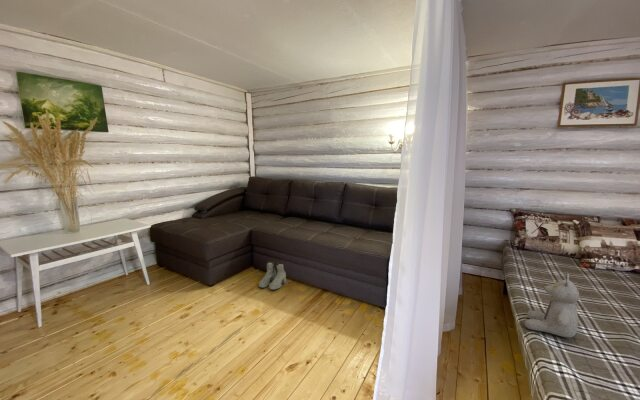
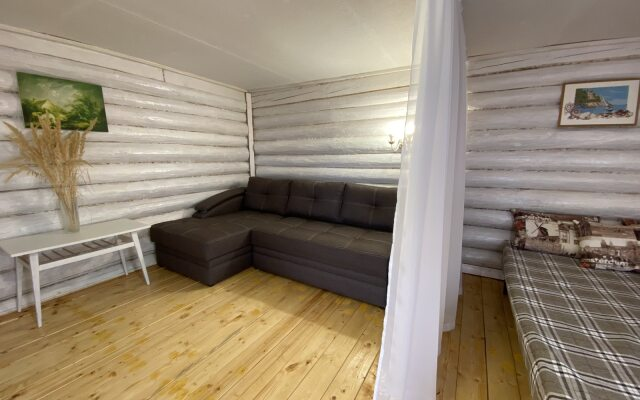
- boots [258,261,287,291]
- teddy bear [523,273,580,338]
